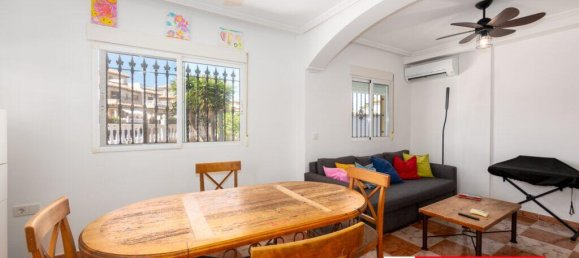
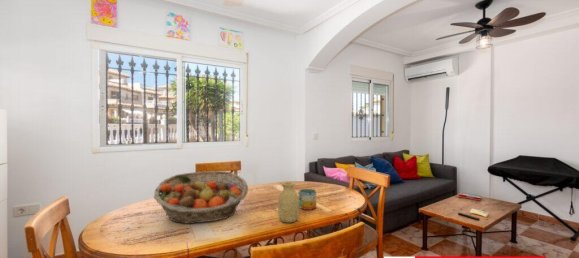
+ fruit basket [153,170,249,225]
+ vase [277,181,300,224]
+ mug [298,188,317,211]
